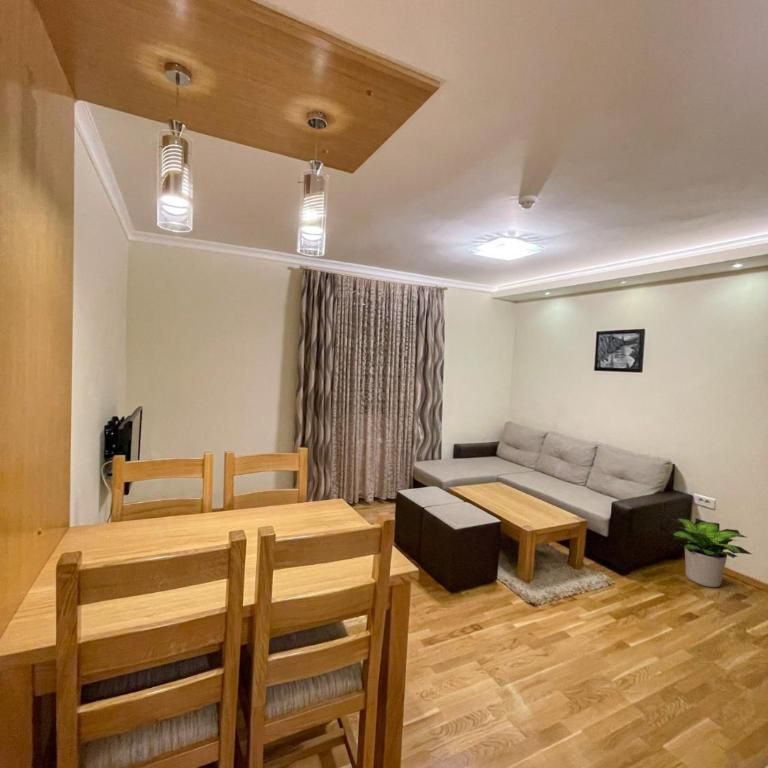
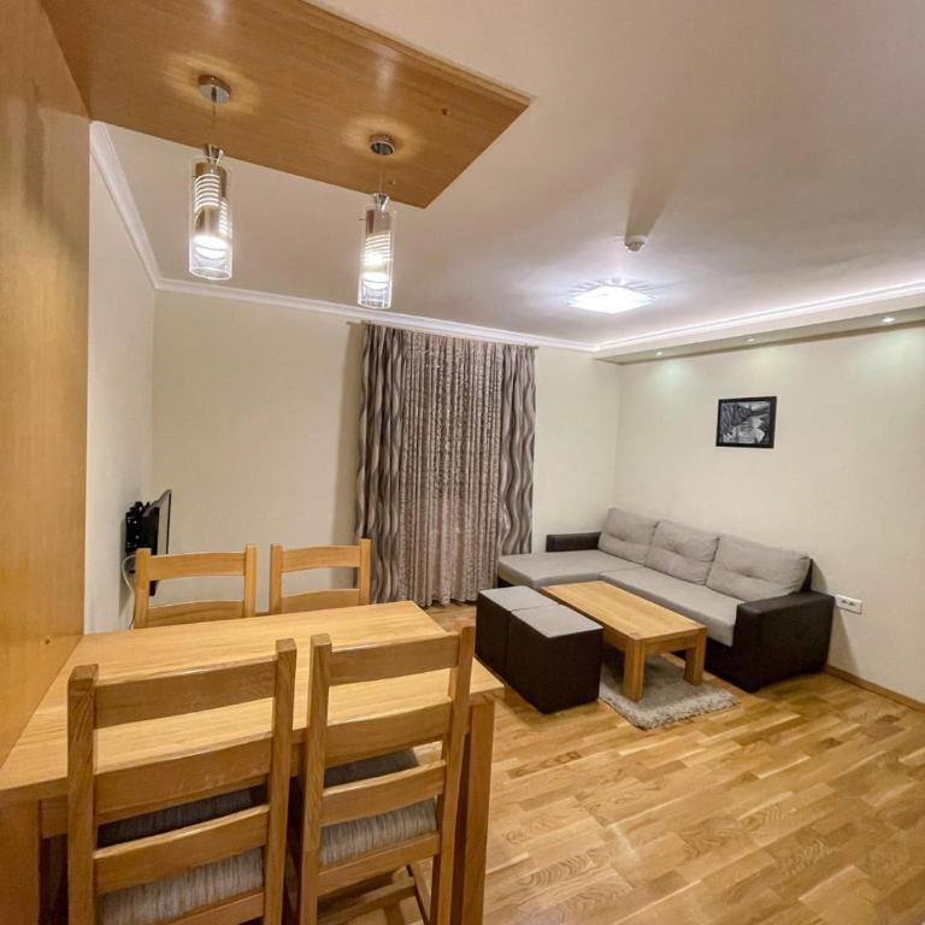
- potted plant [669,516,754,588]
